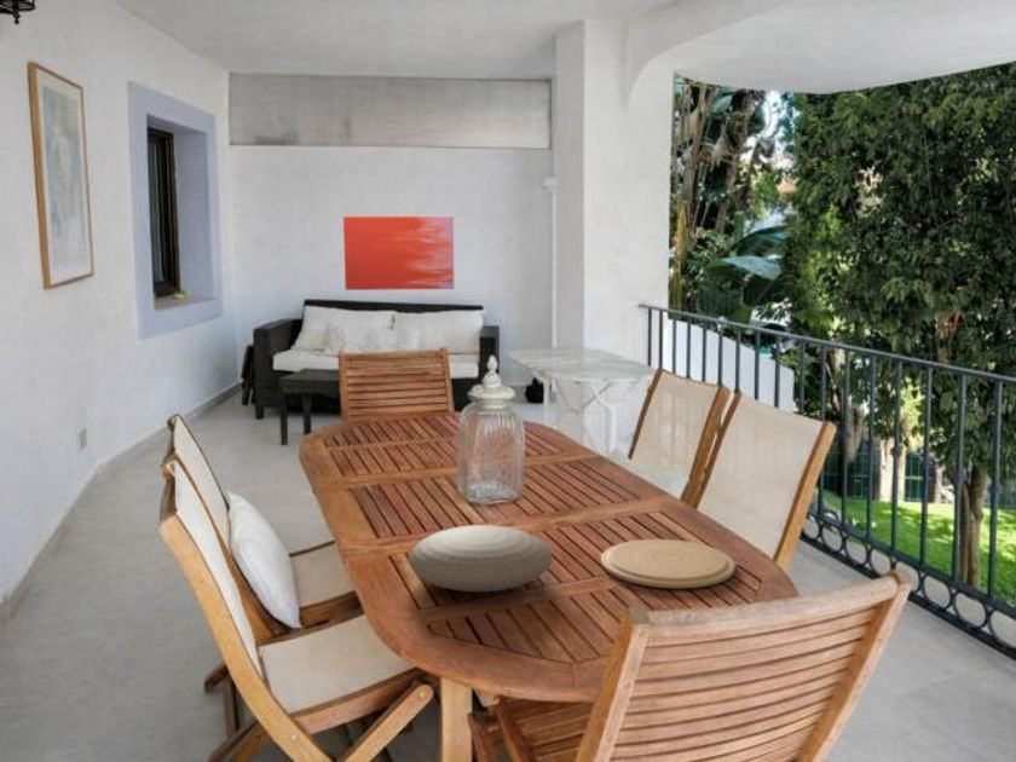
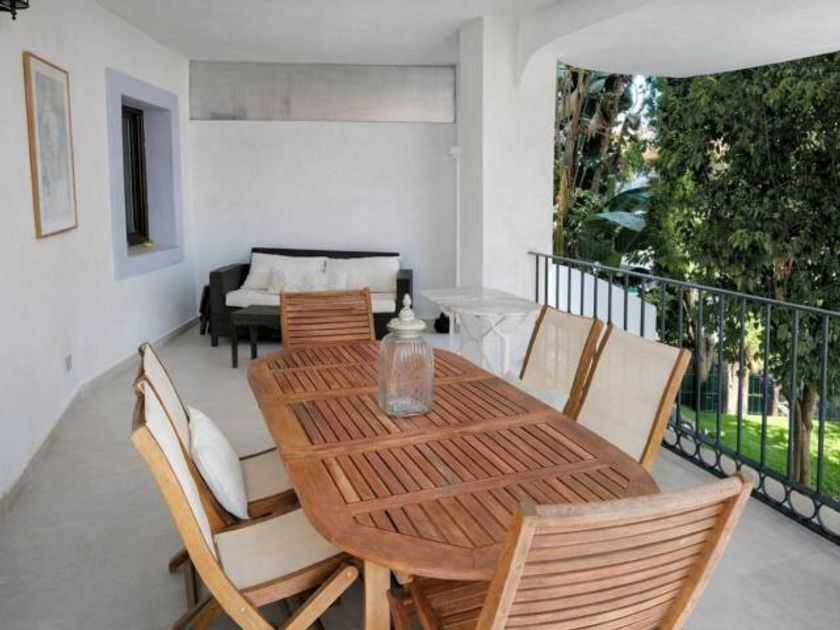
- plate [408,524,553,593]
- plate [600,538,737,589]
- wall art [342,215,455,291]
